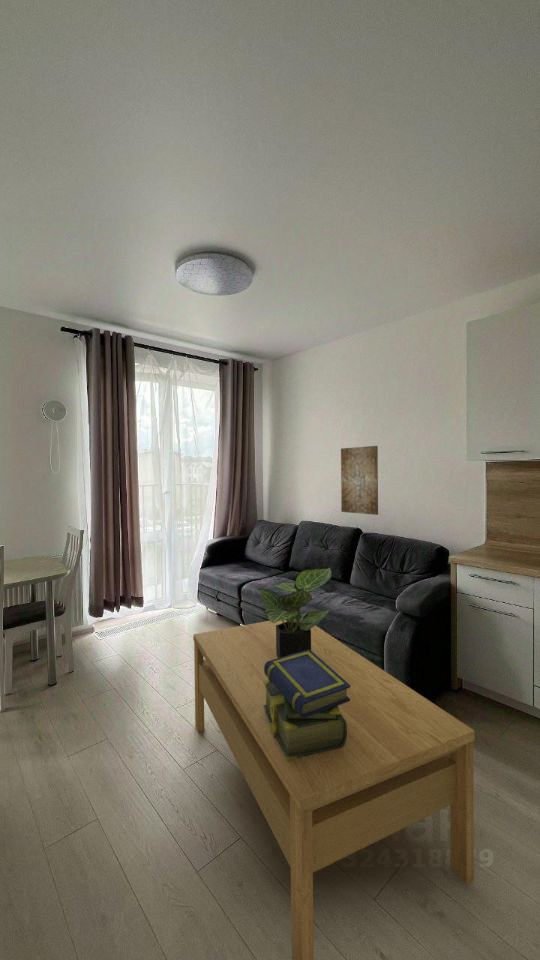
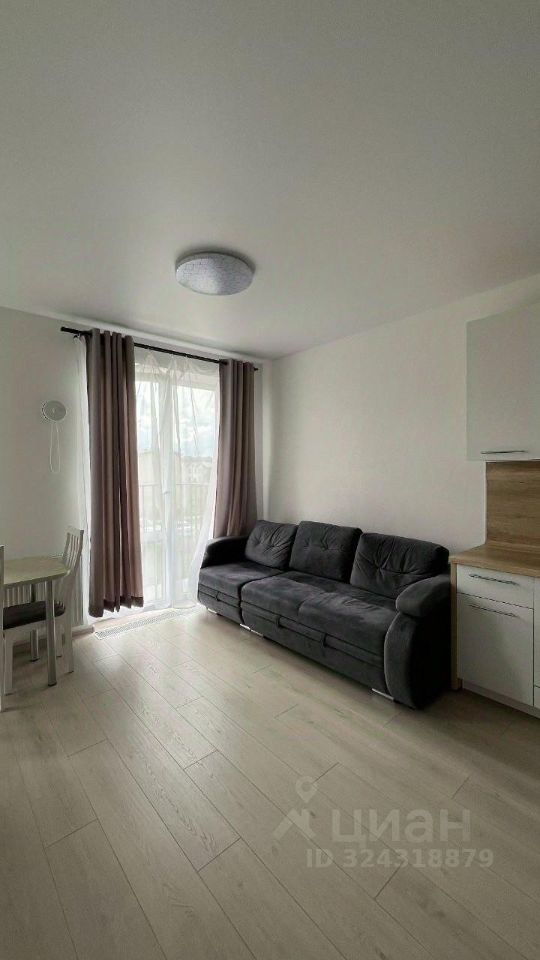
- coffee table [192,618,476,960]
- wall art [340,445,379,516]
- stack of books [263,649,351,761]
- potted plant [257,566,333,658]
